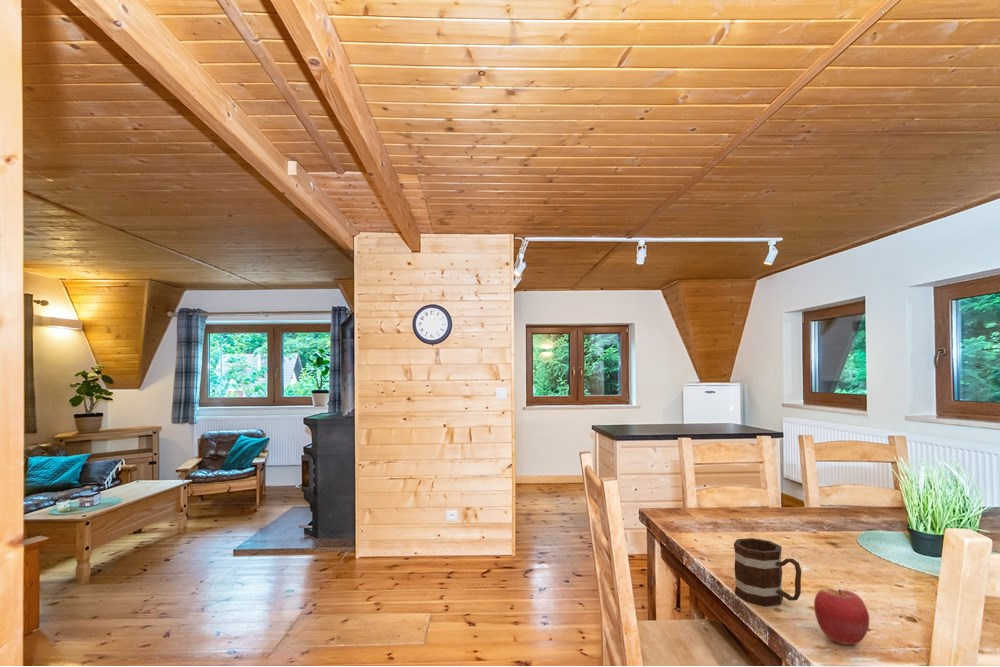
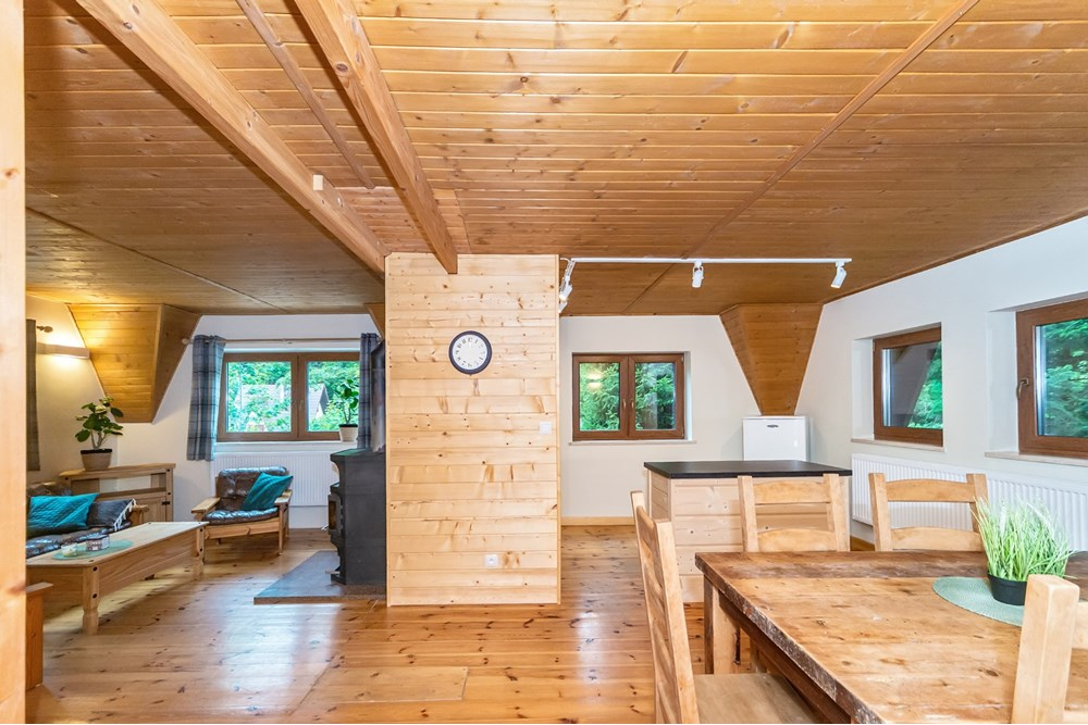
- mug [733,537,802,607]
- apple [813,587,870,646]
